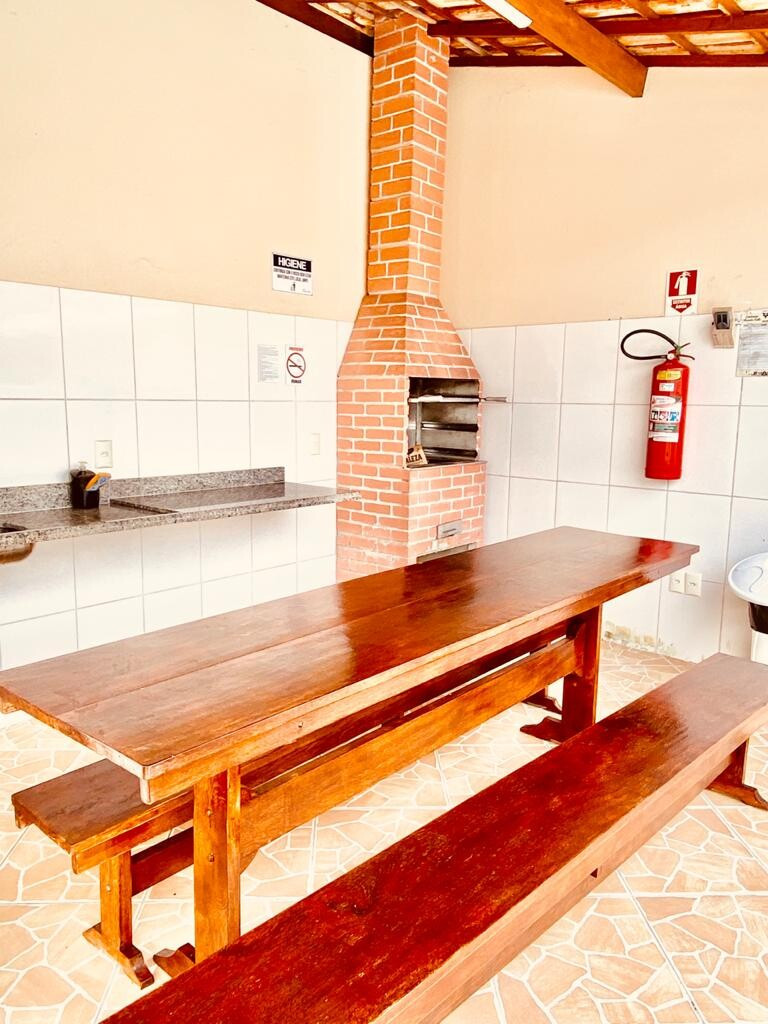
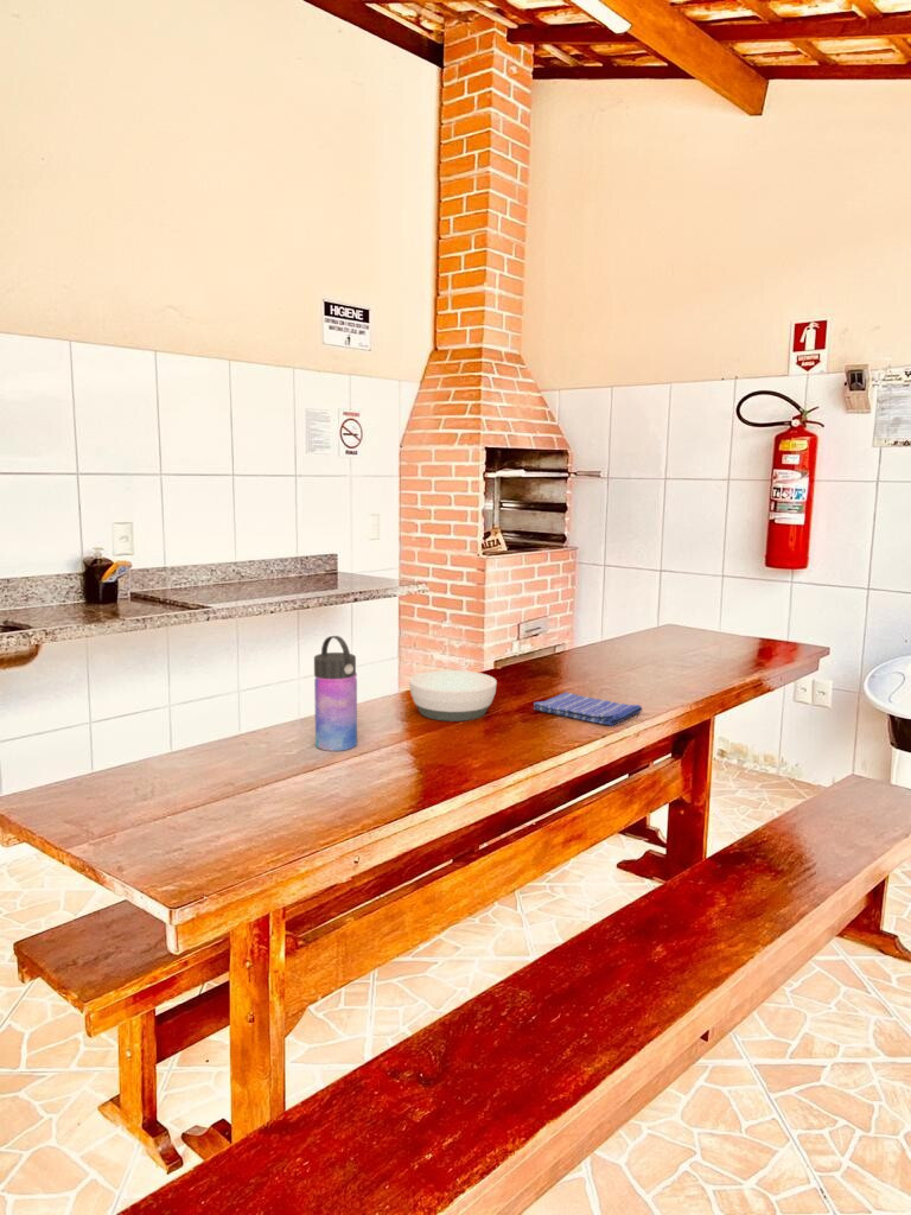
+ water bottle [313,635,358,752]
+ bowl [408,669,498,723]
+ dish towel [533,691,644,727]
